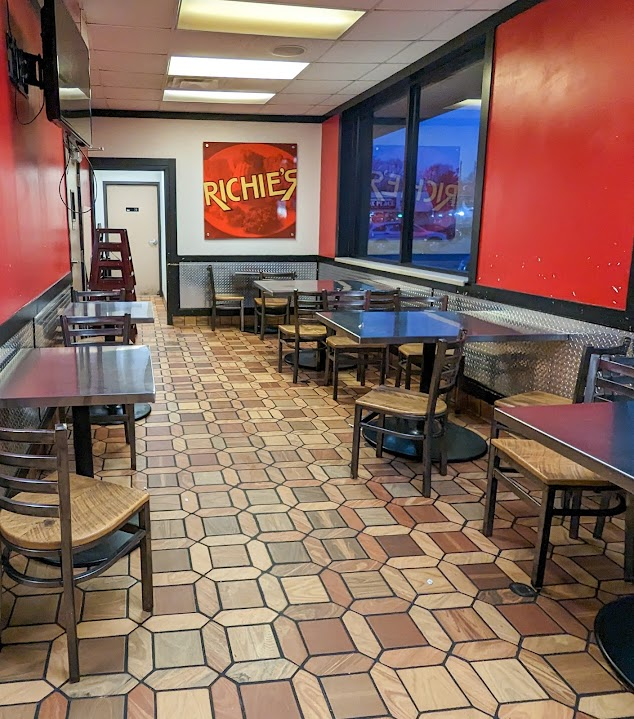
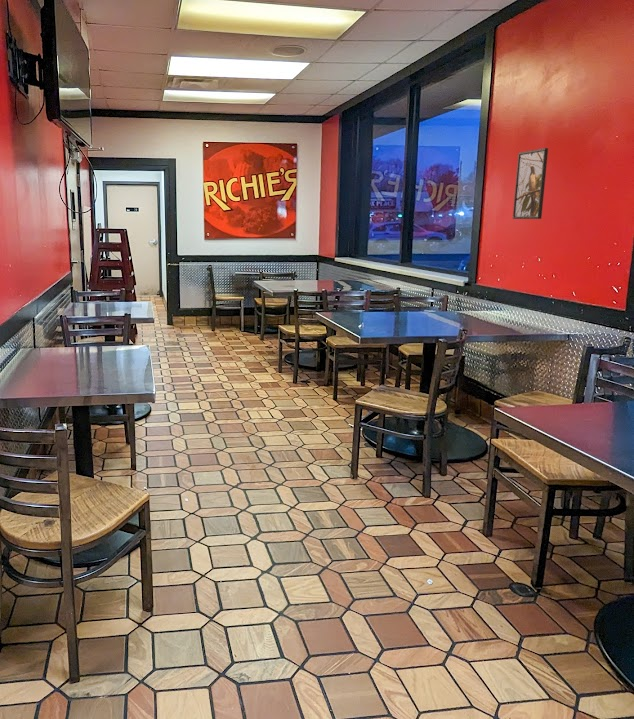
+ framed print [512,147,549,220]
